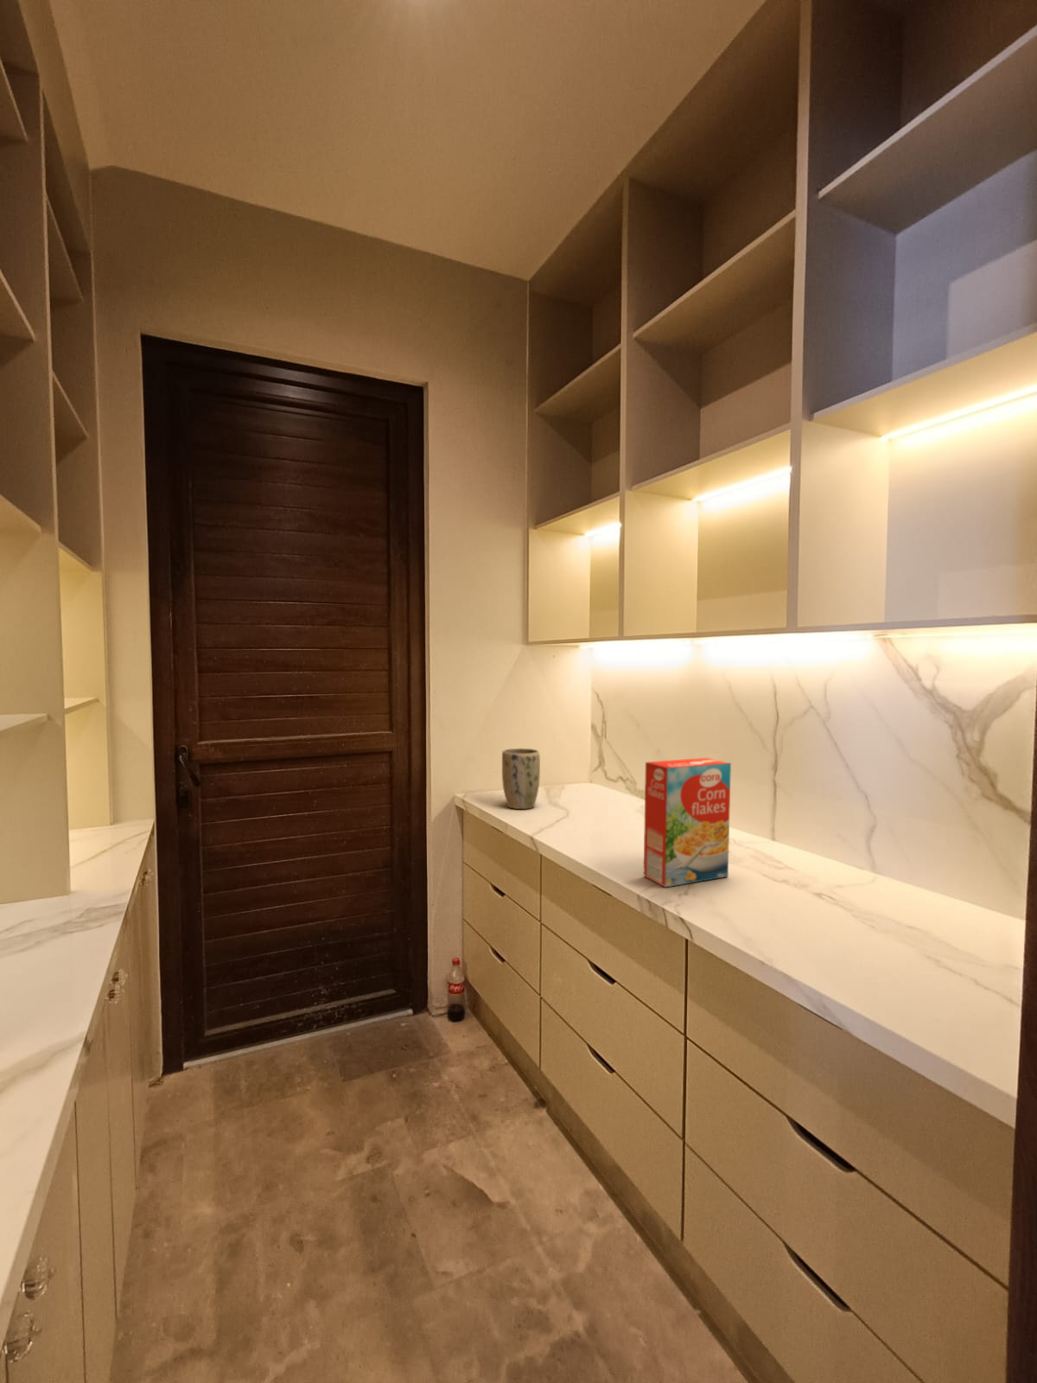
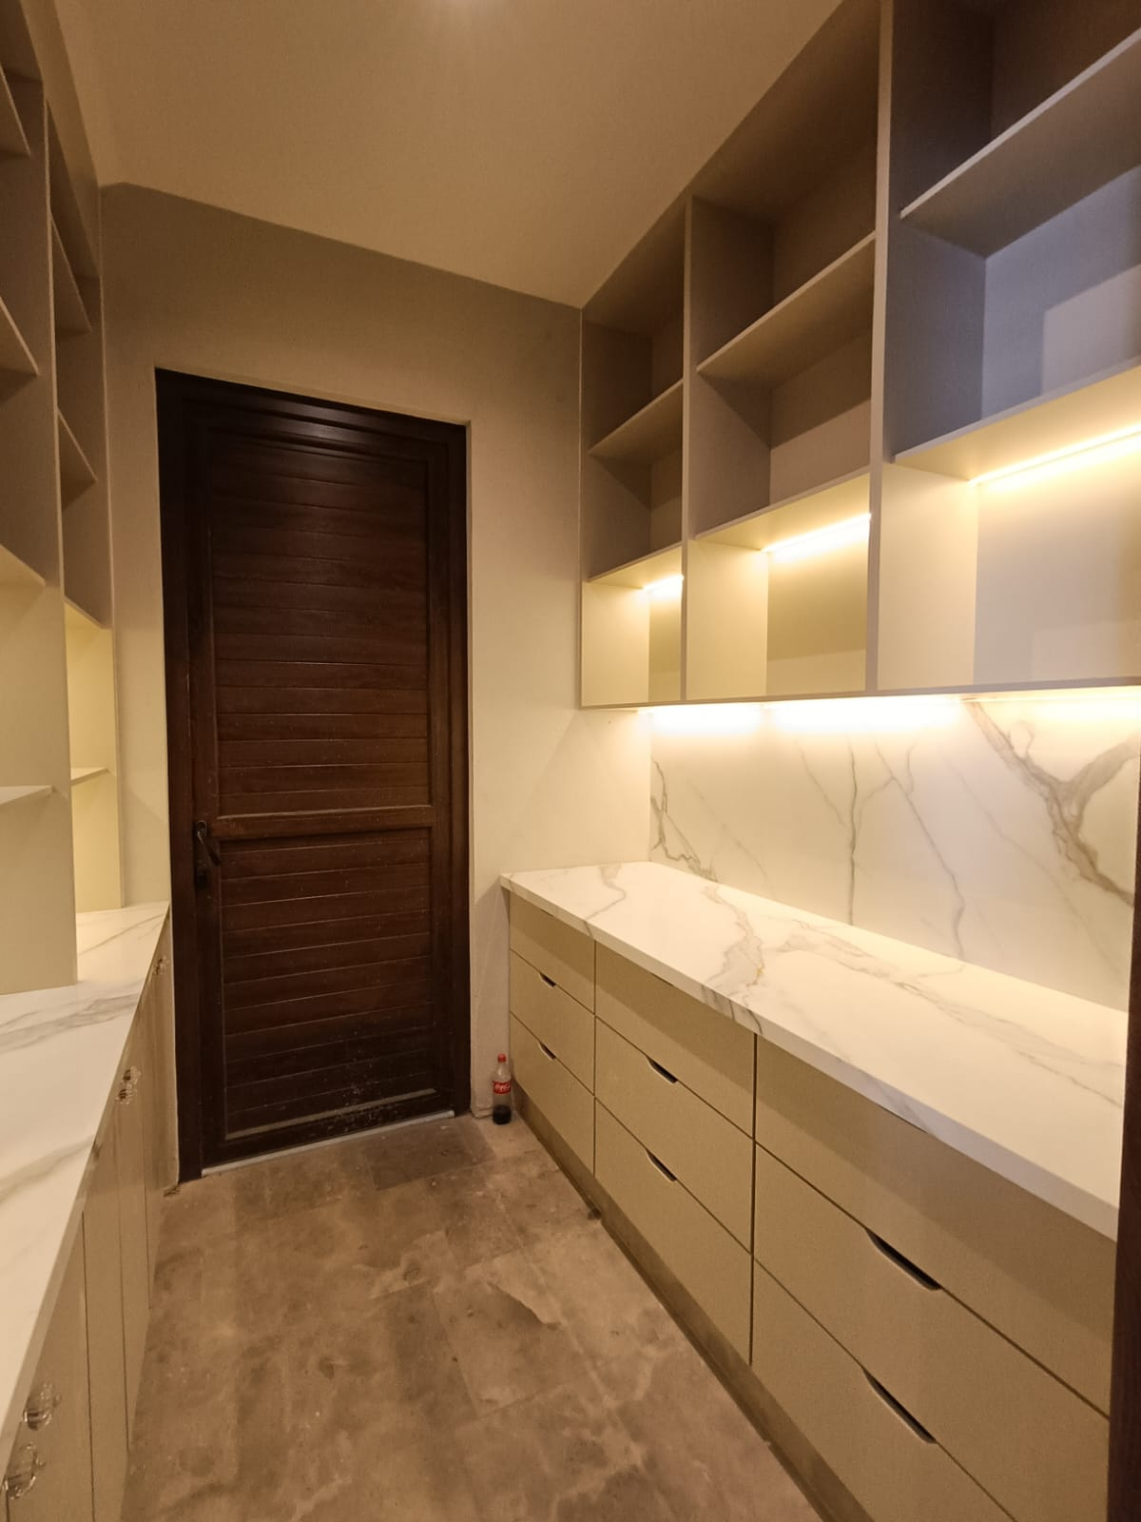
- plant pot [501,748,541,810]
- cereal box [643,757,732,889]
